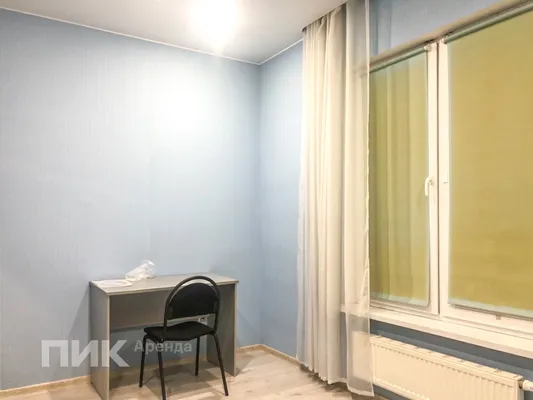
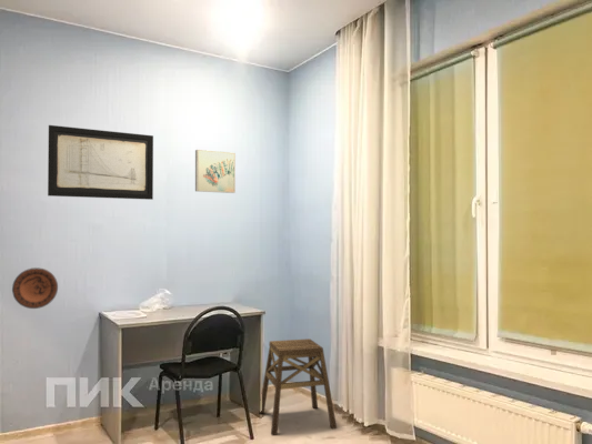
+ wall art [47,124,154,201]
+ stool [258,337,338,436]
+ wall art [194,149,237,194]
+ decorative plate [11,266,59,310]
